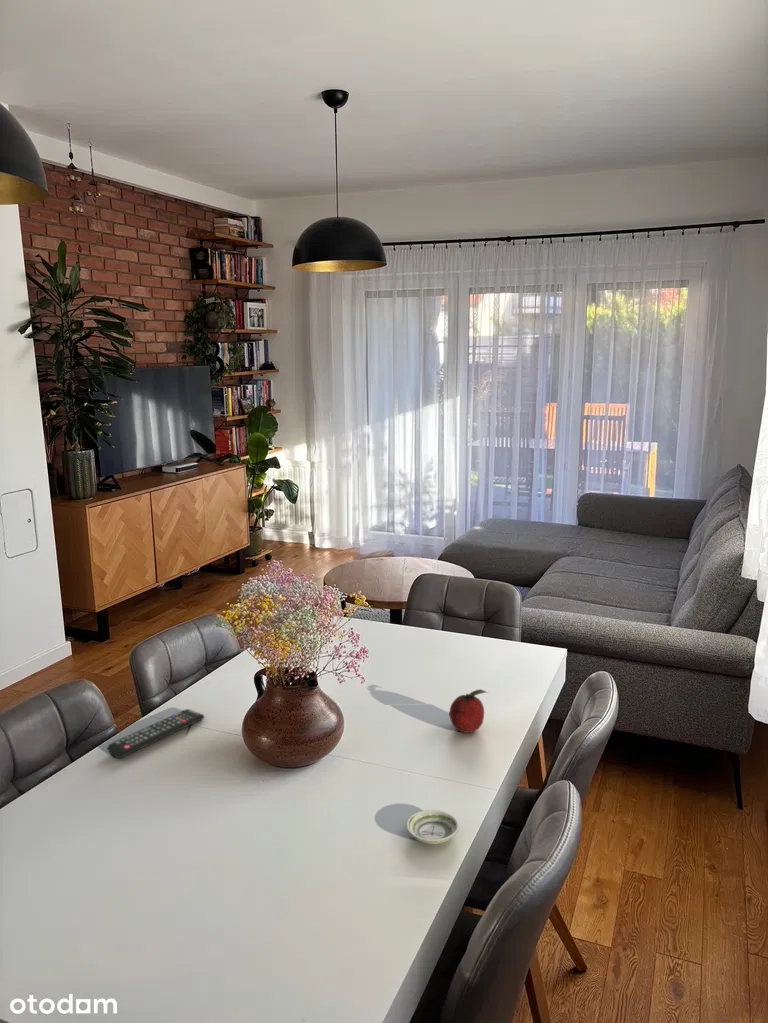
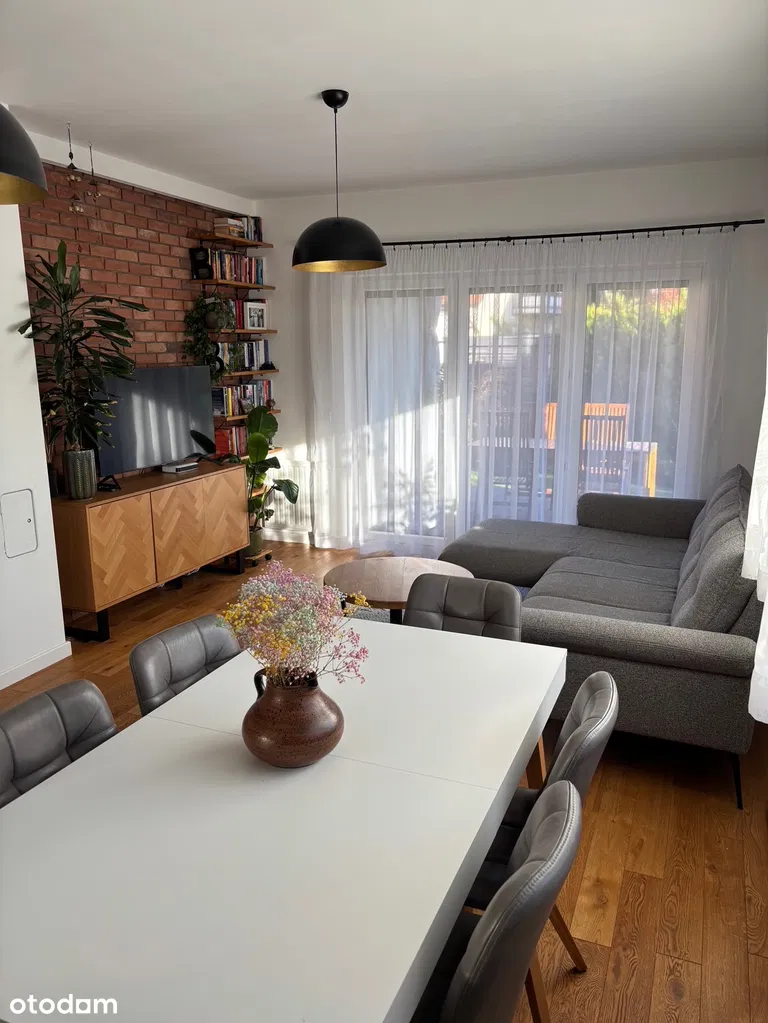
- remote control [106,708,205,759]
- fruit [448,688,489,734]
- saucer [405,809,460,845]
